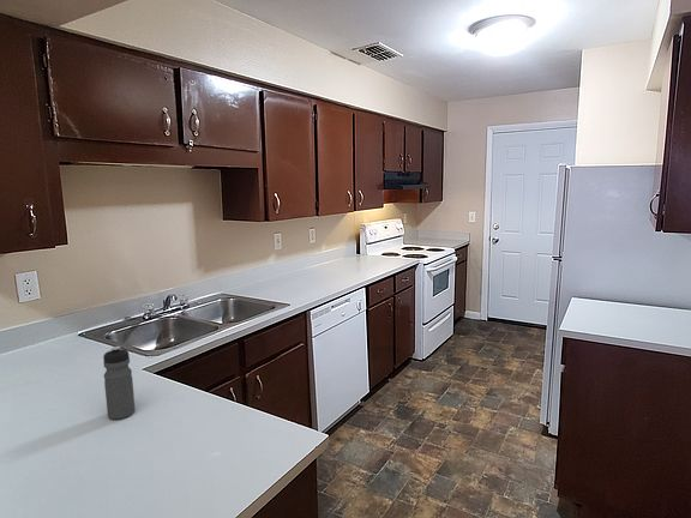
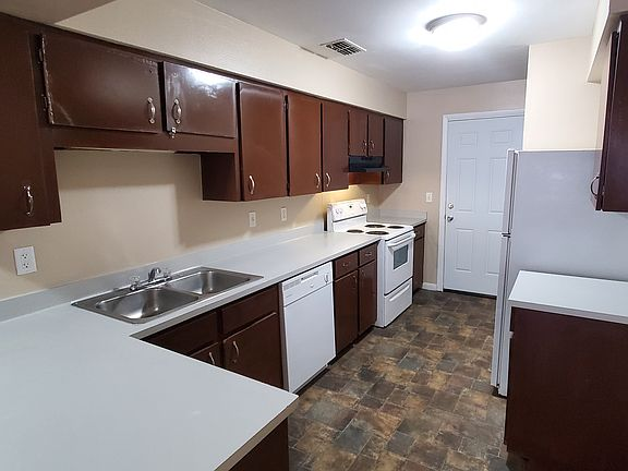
- water bottle [102,345,137,421]
